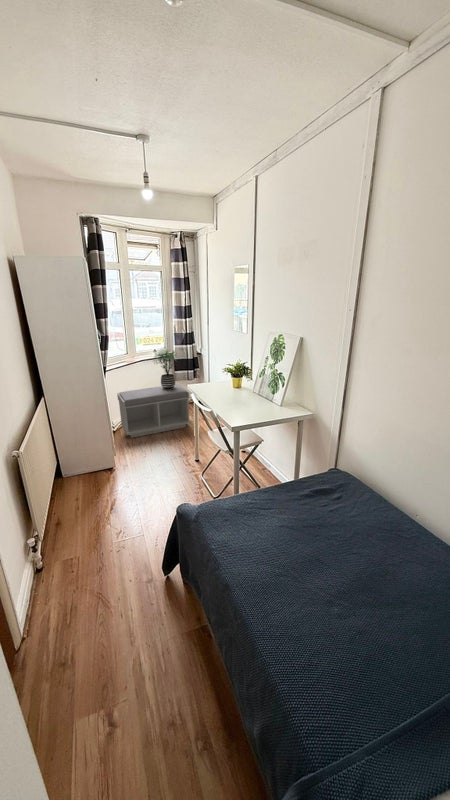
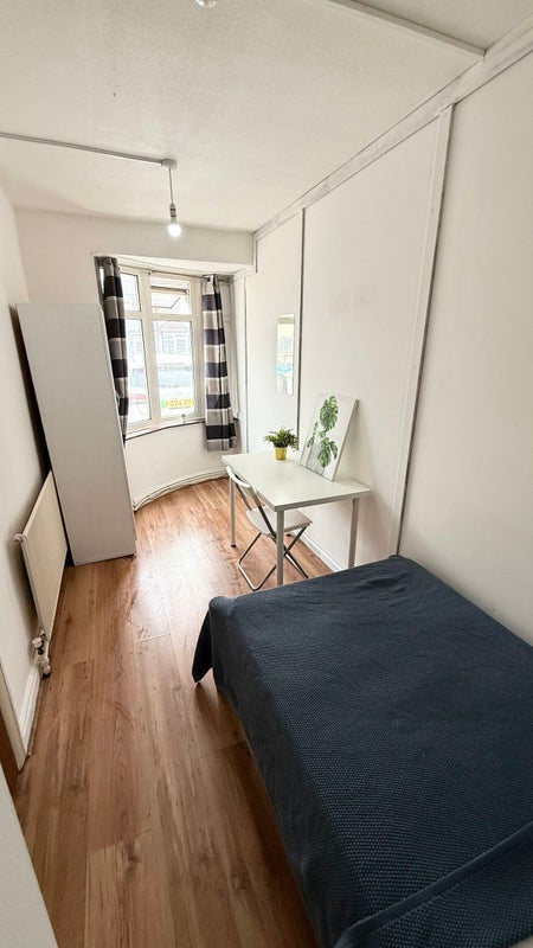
- potted plant [151,349,178,390]
- bench [116,383,191,439]
